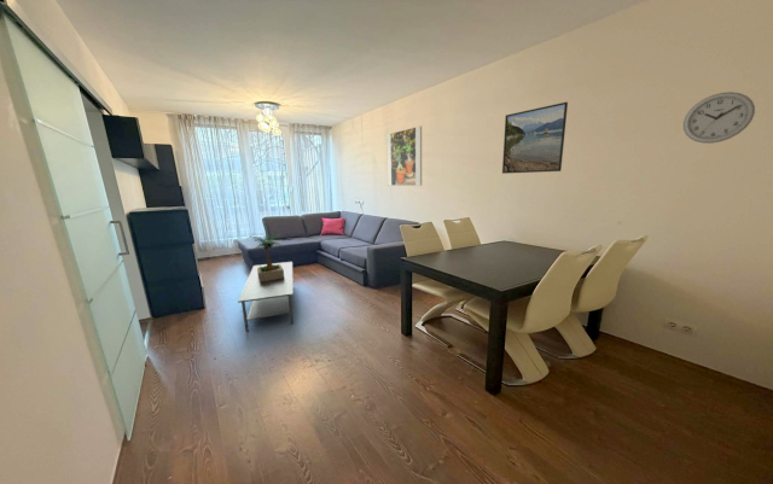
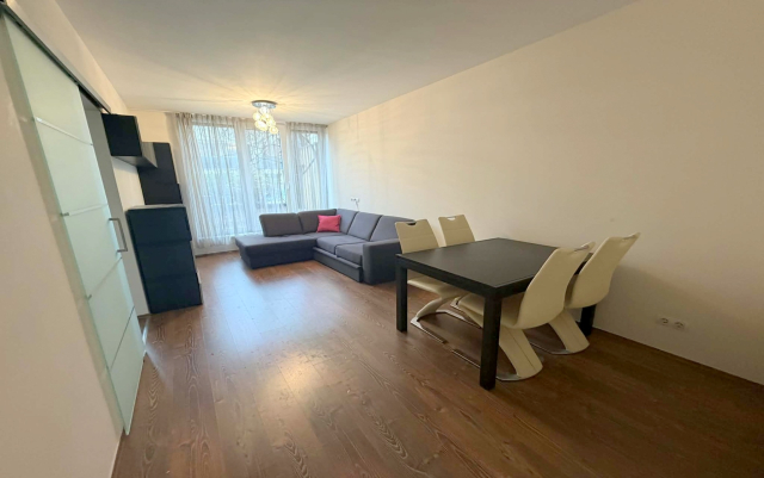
- wall clock [682,91,756,145]
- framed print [385,124,423,187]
- potted plant [248,232,284,281]
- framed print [501,101,569,175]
- coffee table [237,261,295,333]
